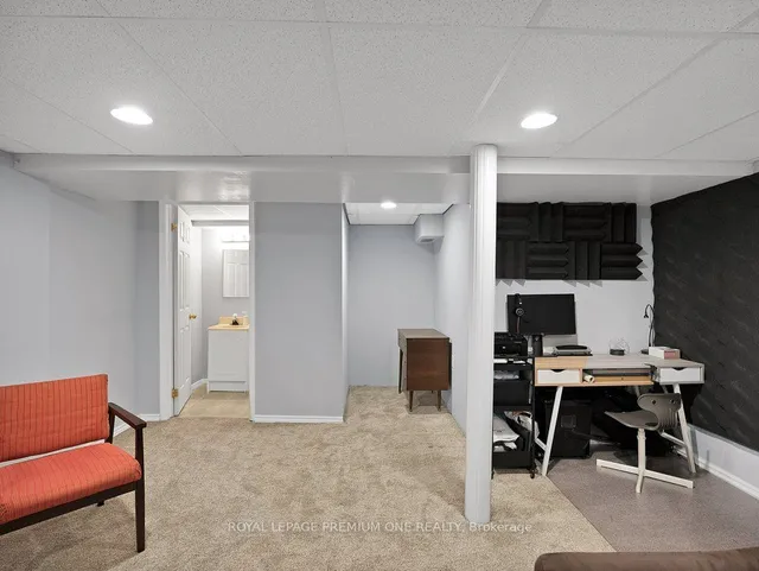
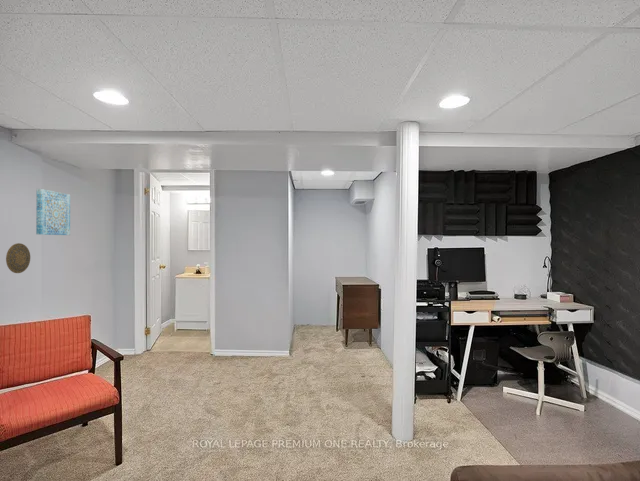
+ wall art [35,188,71,236]
+ decorative plate [5,242,31,274]
